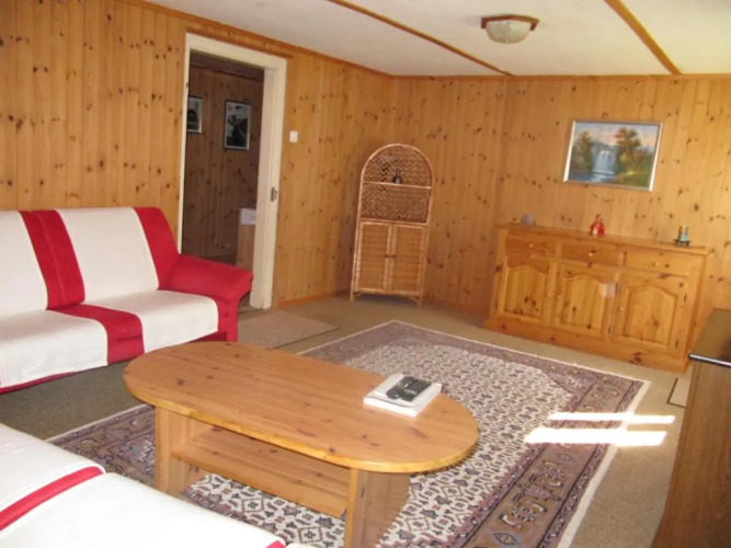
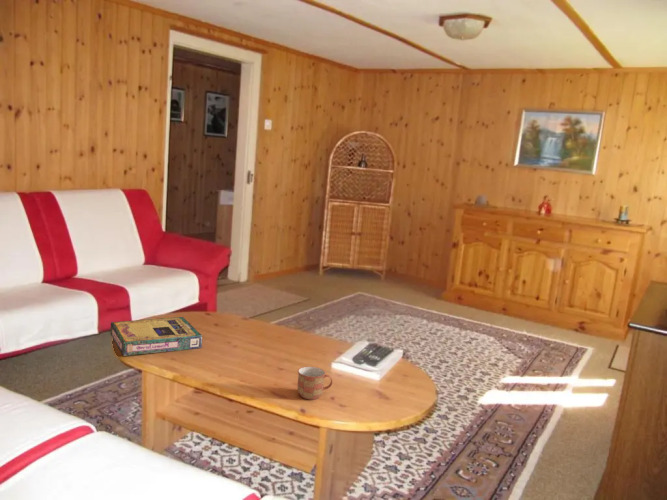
+ video game box [110,316,203,357]
+ mug [297,366,333,401]
